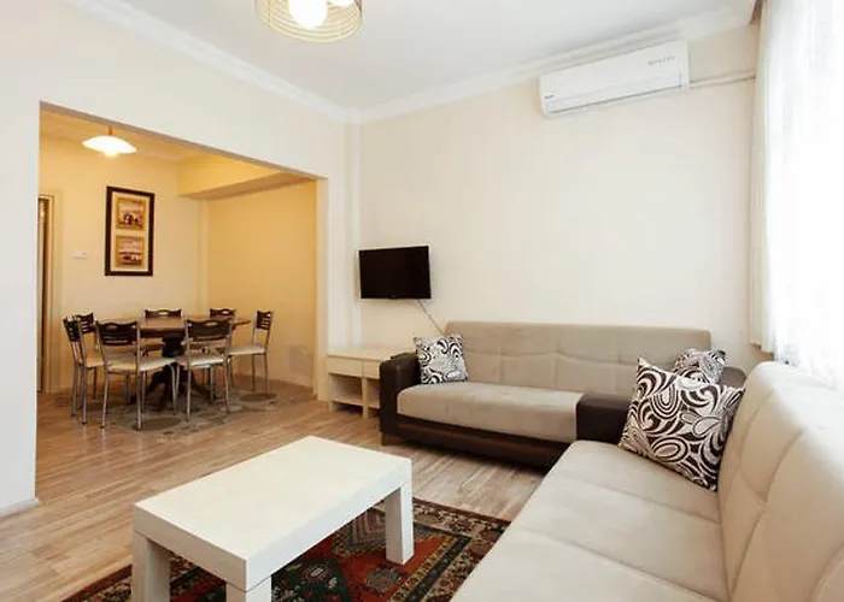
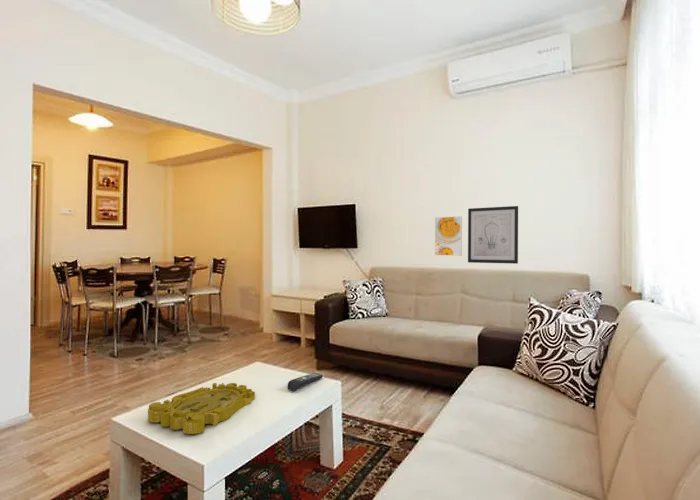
+ remote control [286,372,324,392]
+ decorative tray [147,382,256,435]
+ wall art [467,205,519,265]
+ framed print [434,215,463,257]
